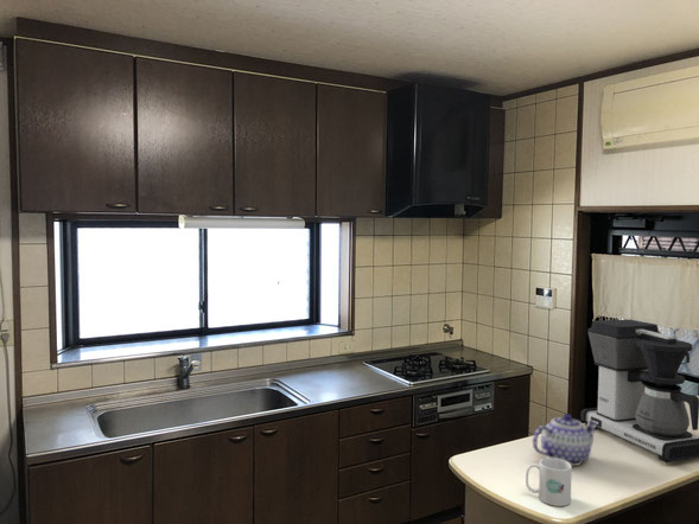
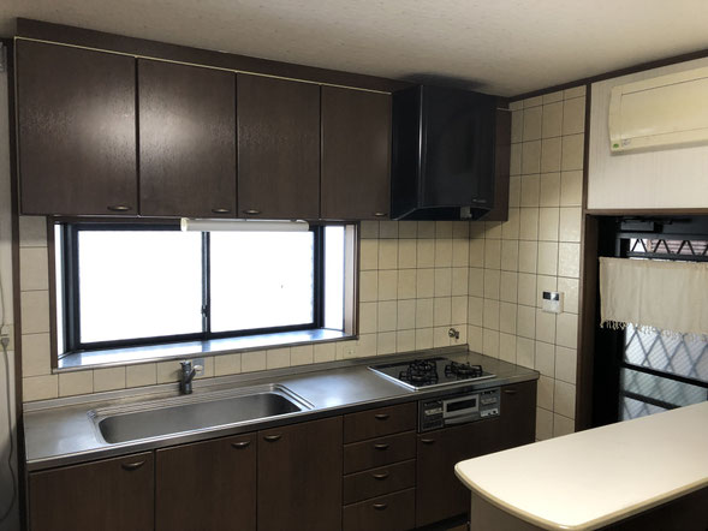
- mug [525,456,573,507]
- teapot [532,413,598,467]
- coffee maker [579,318,699,464]
